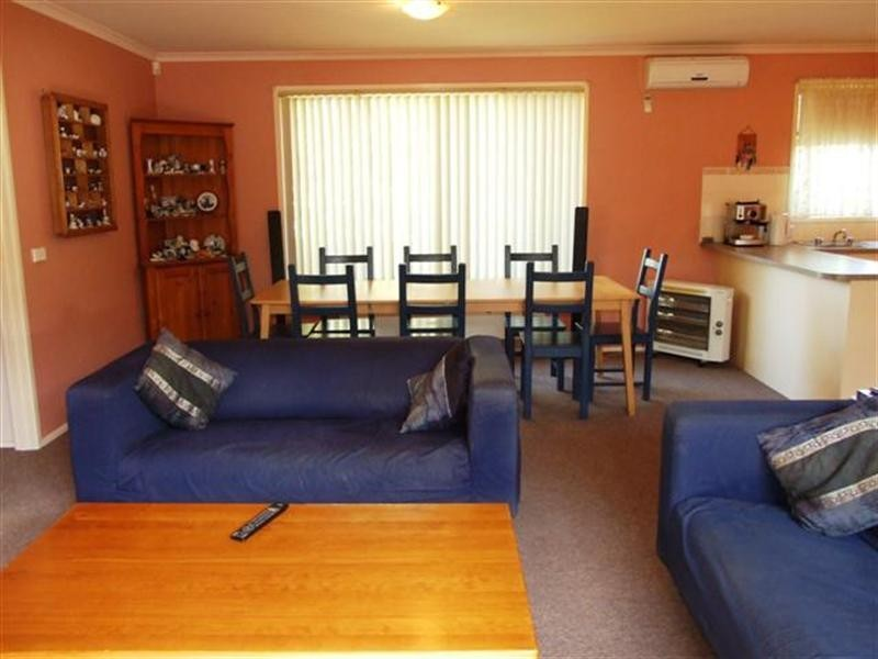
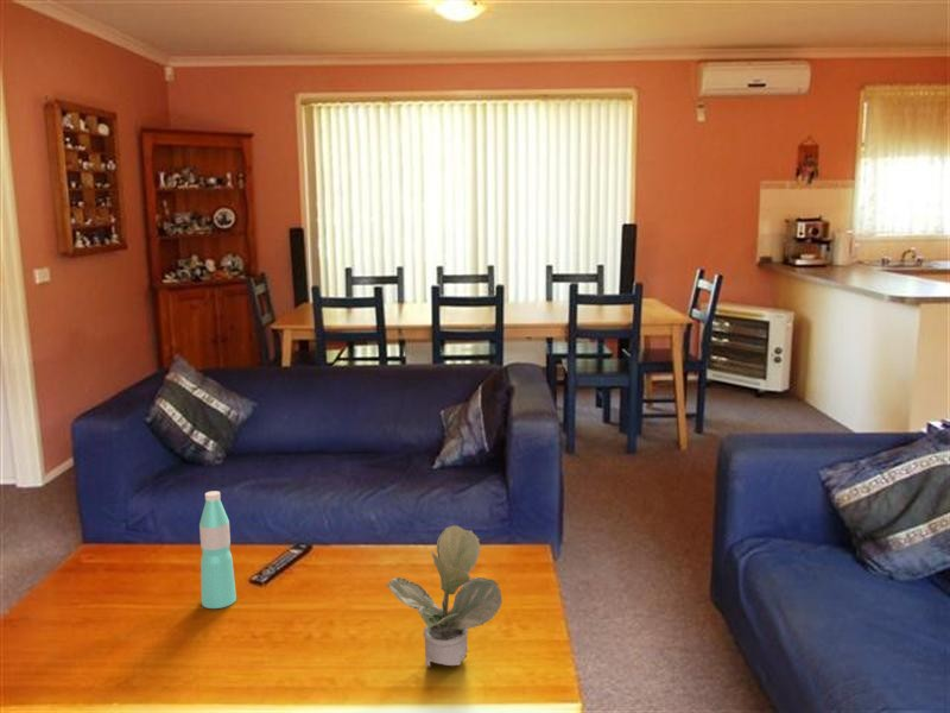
+ potted plant [385,524,504,669]
+ water bottle [198,490,238,610]
